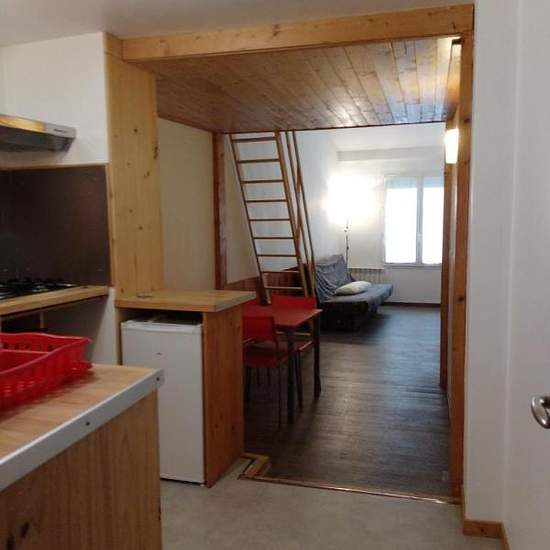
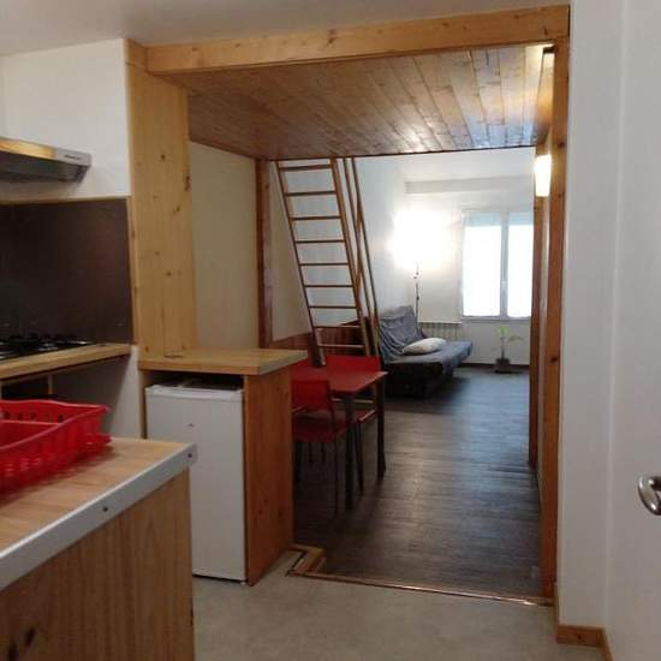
+ potted plant [489,326,524,374]
